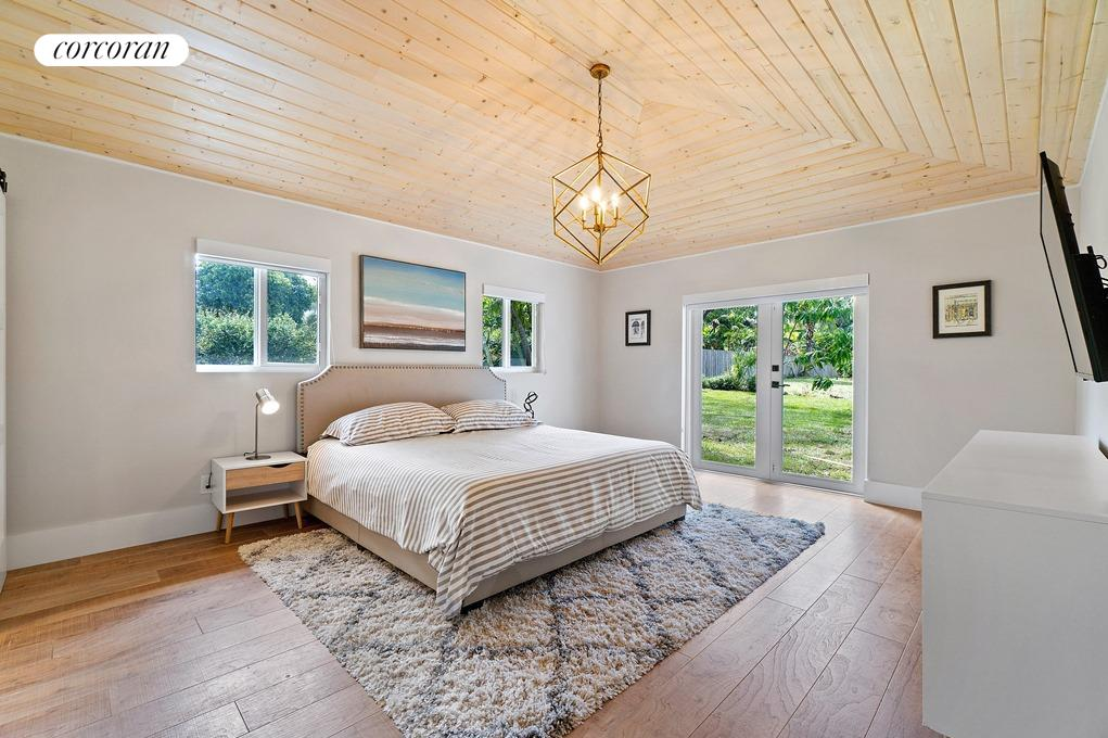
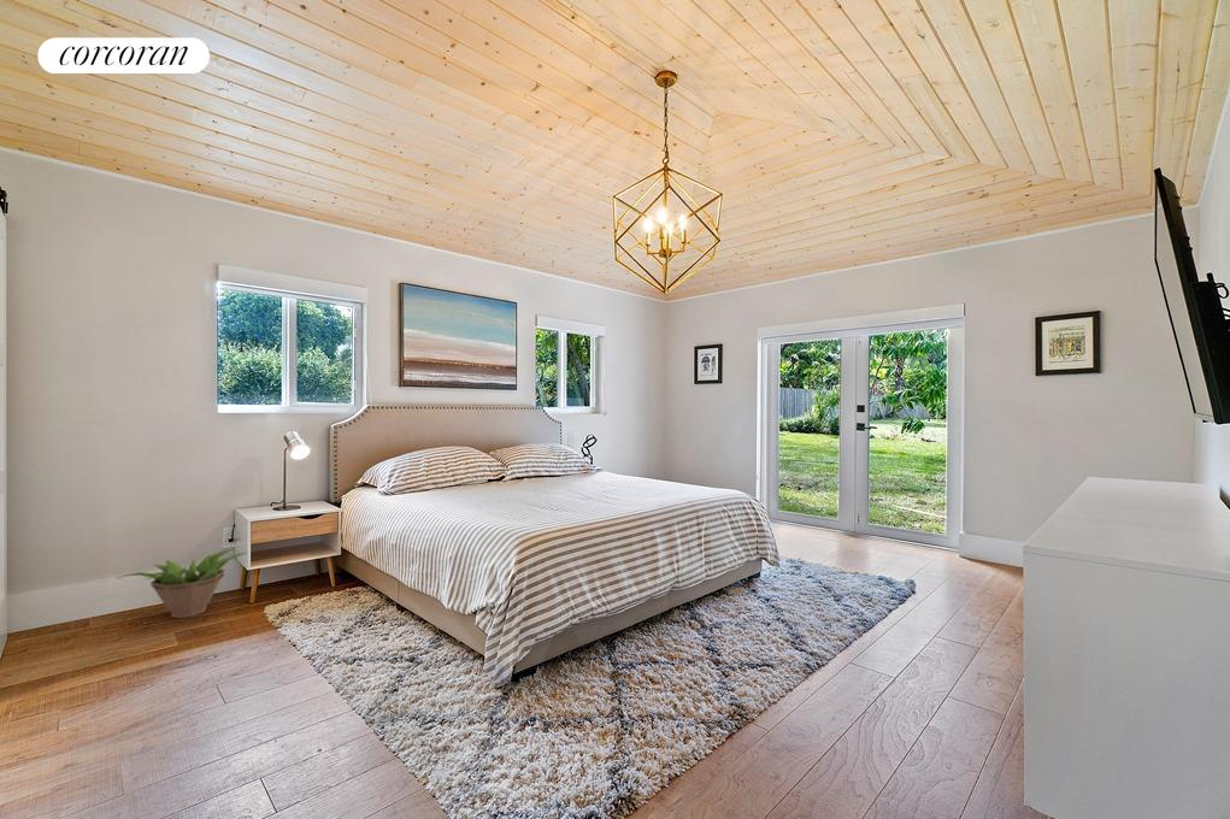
+ decorative plant [114,547,247,619]
